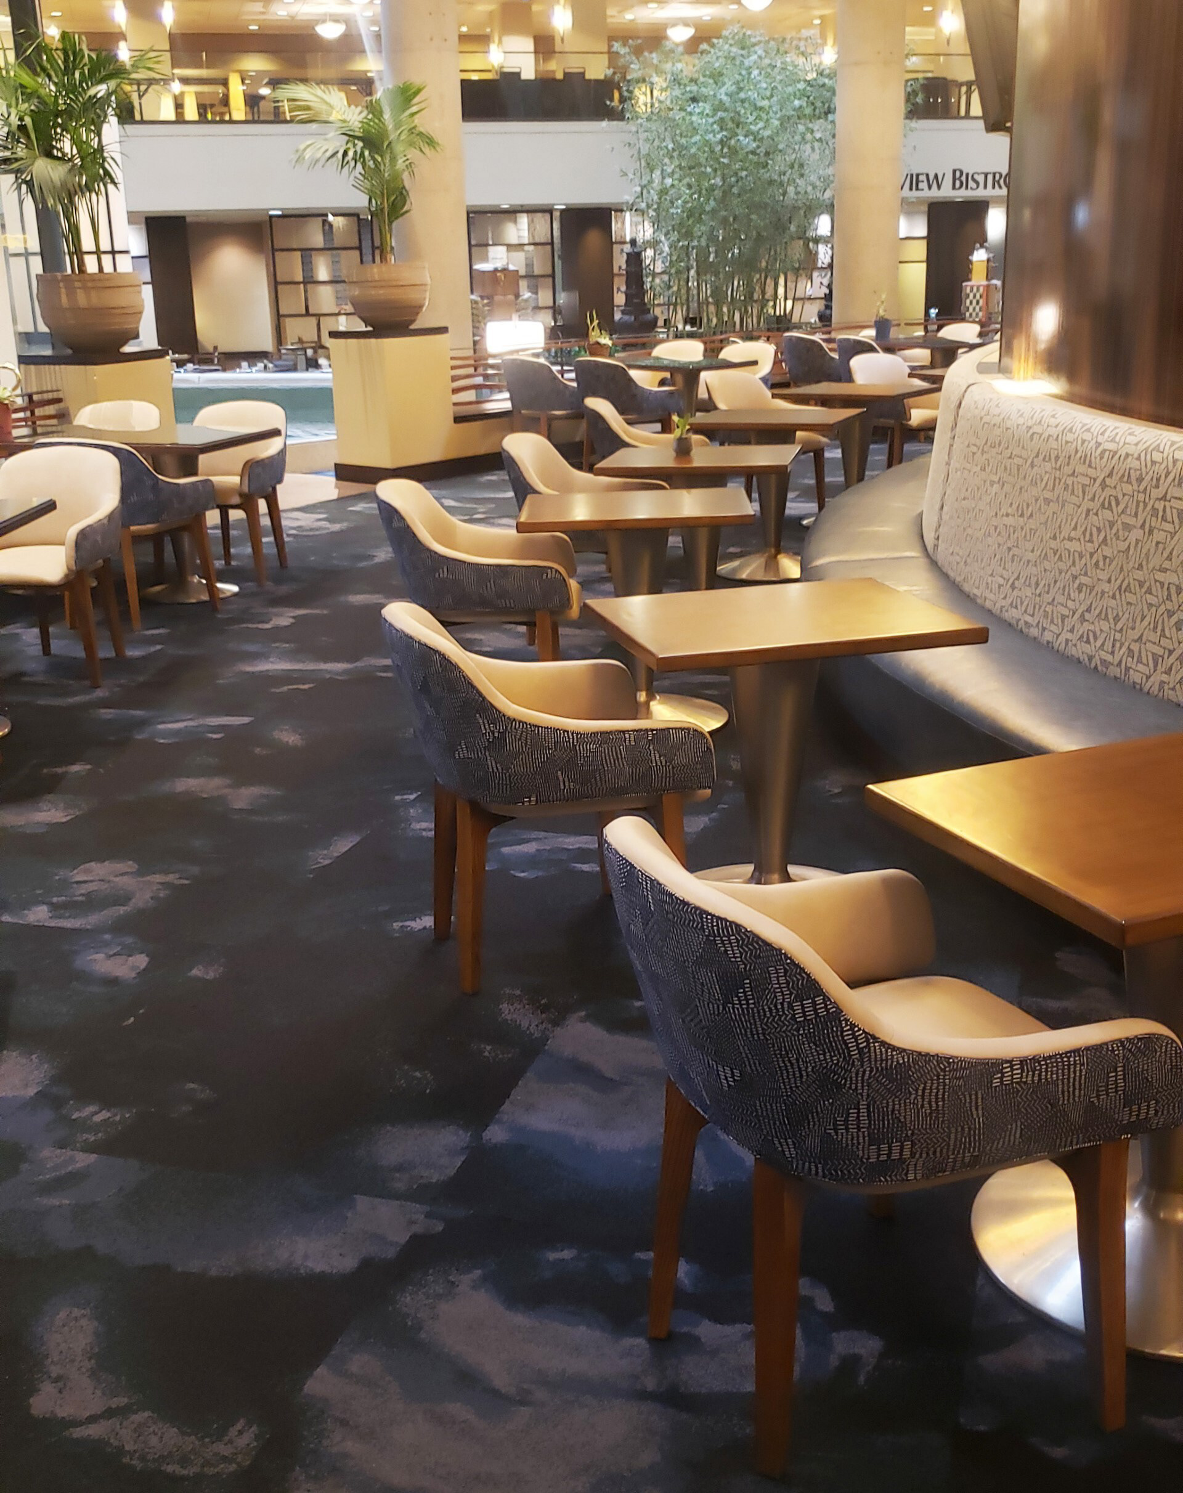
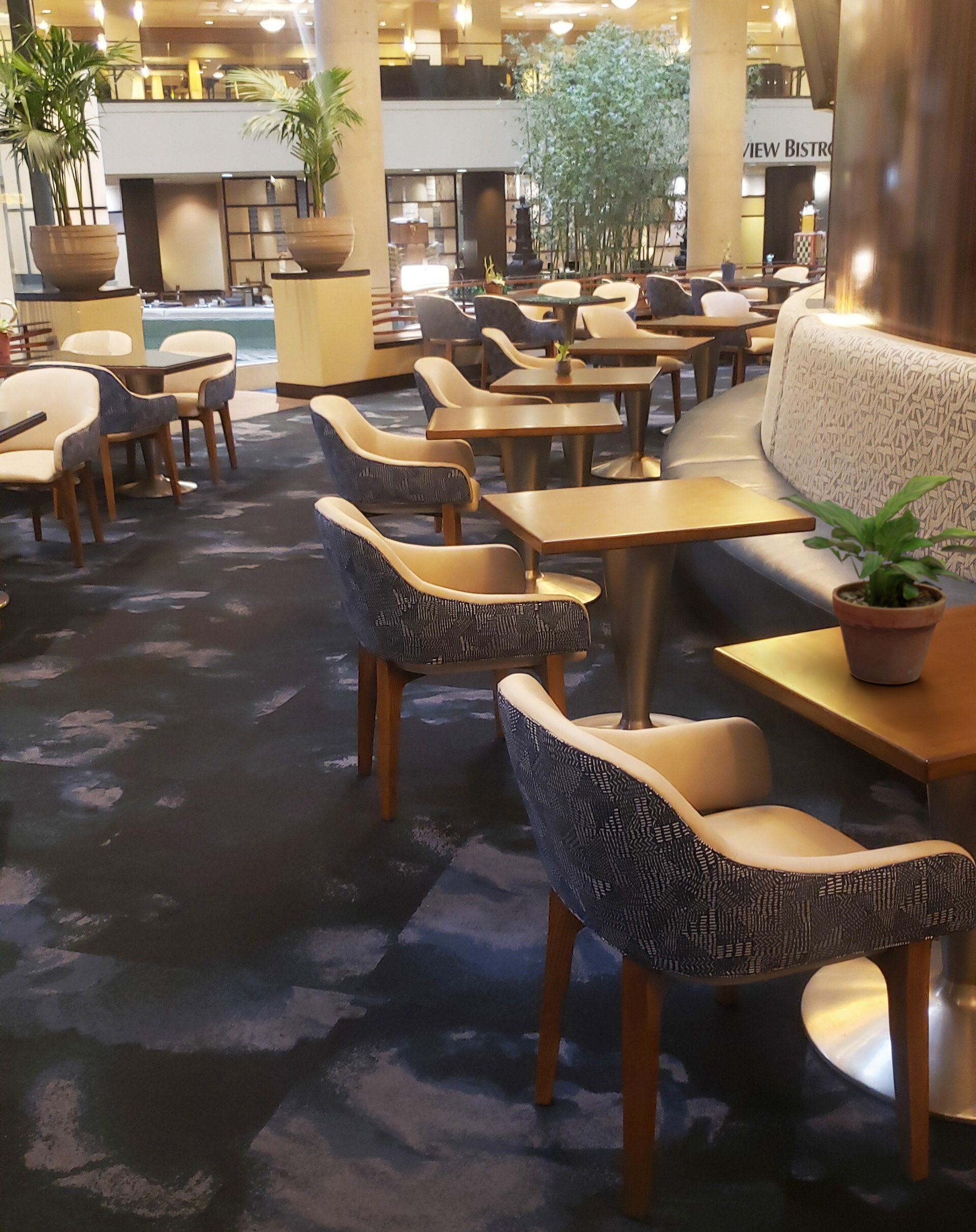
+ potted plant [776,475,976,685]
